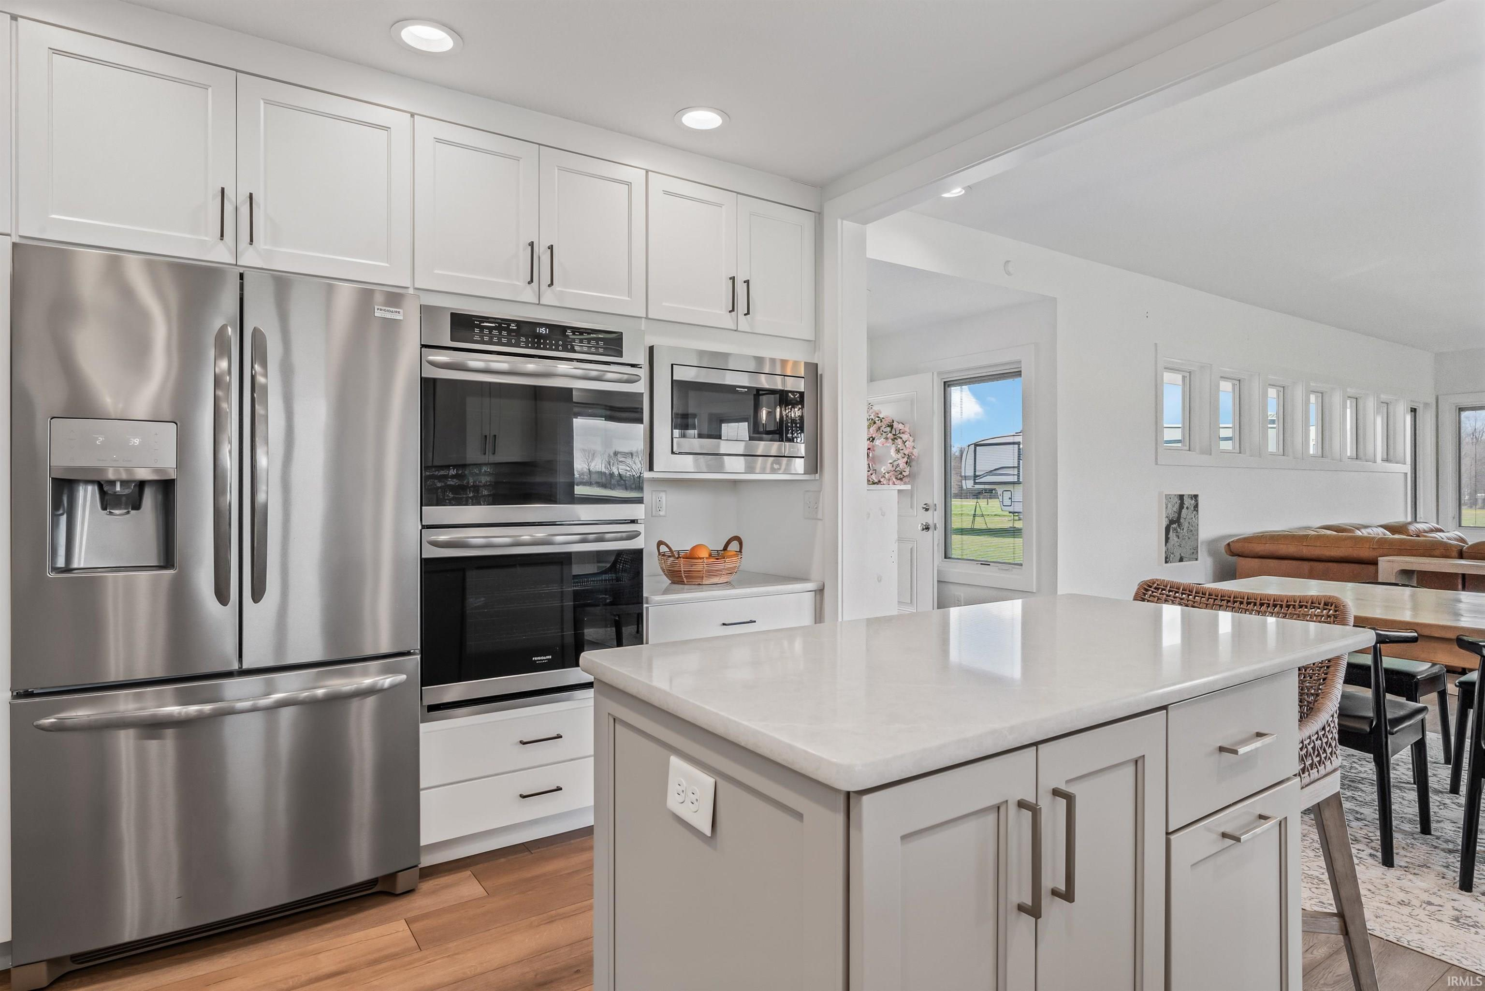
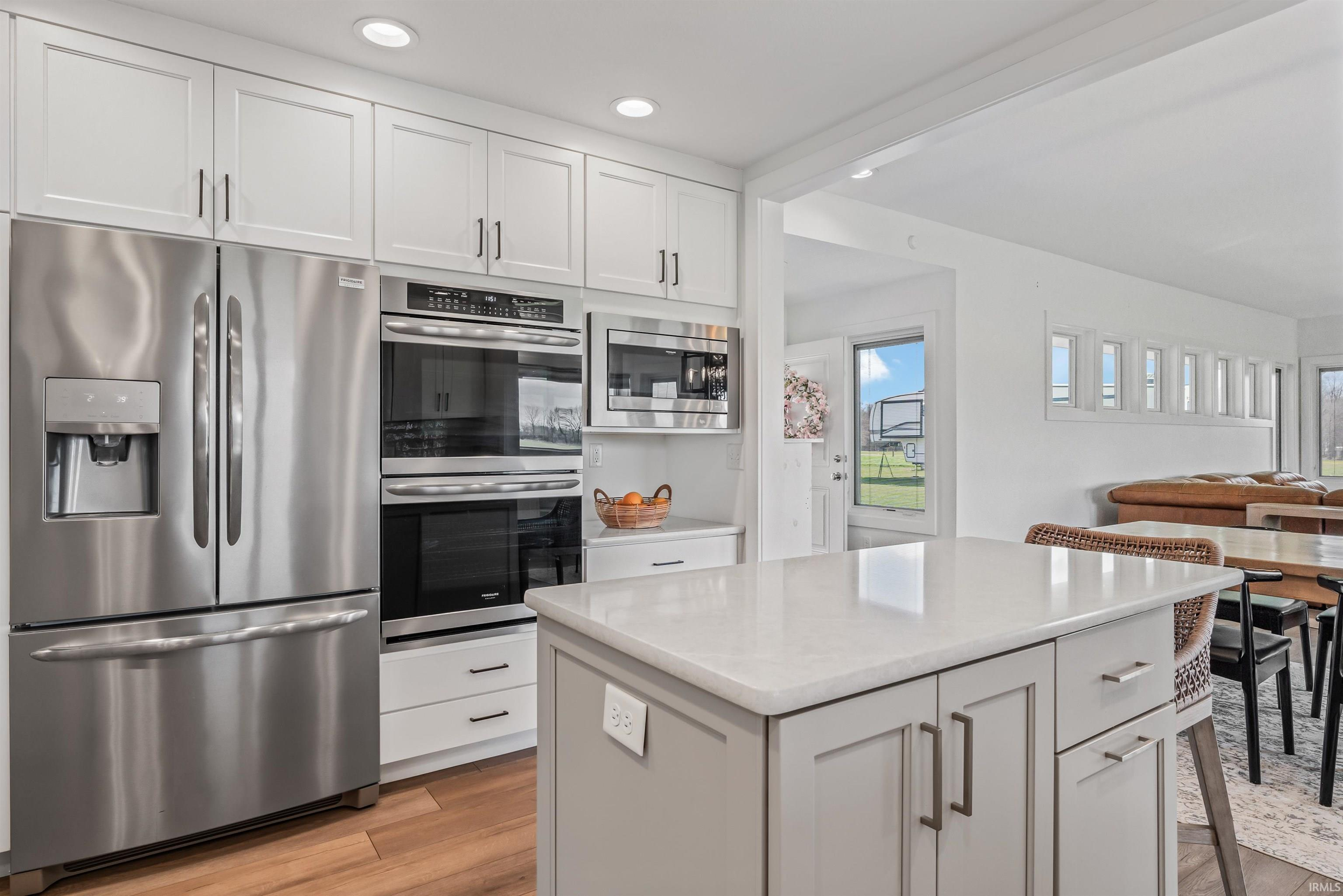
- wall art [1158,491,1201,567]
